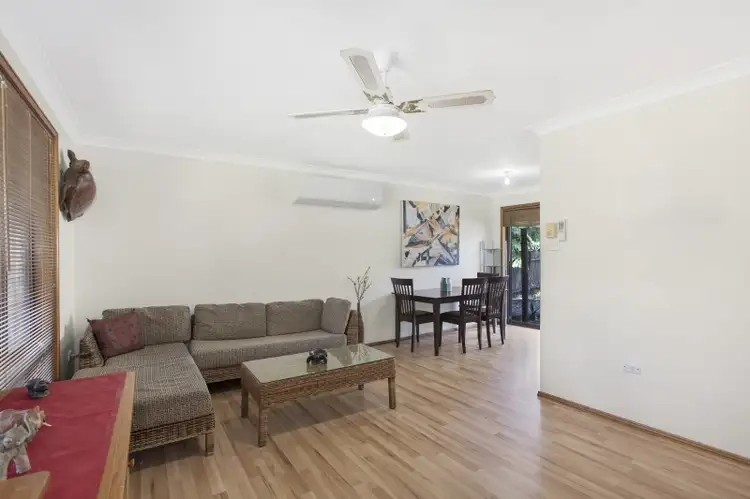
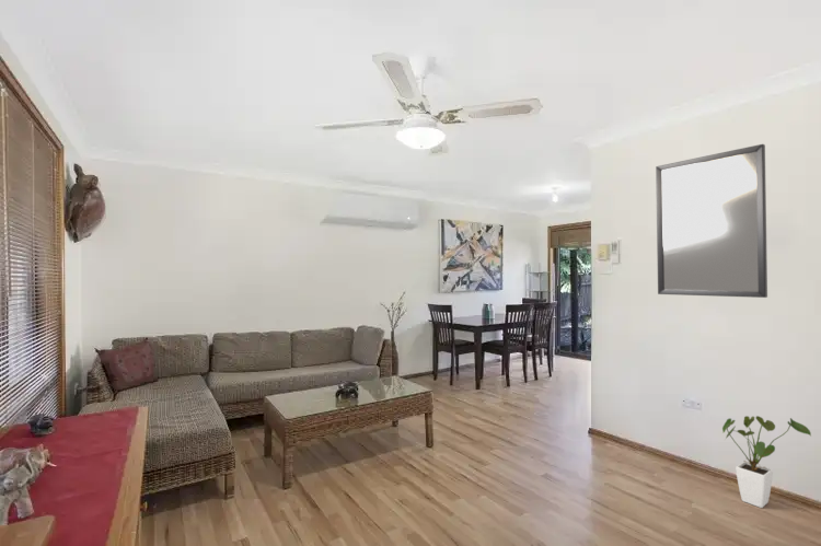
+ house plant [721,415,812,509]
+ home mirror [655,143,768,299]
